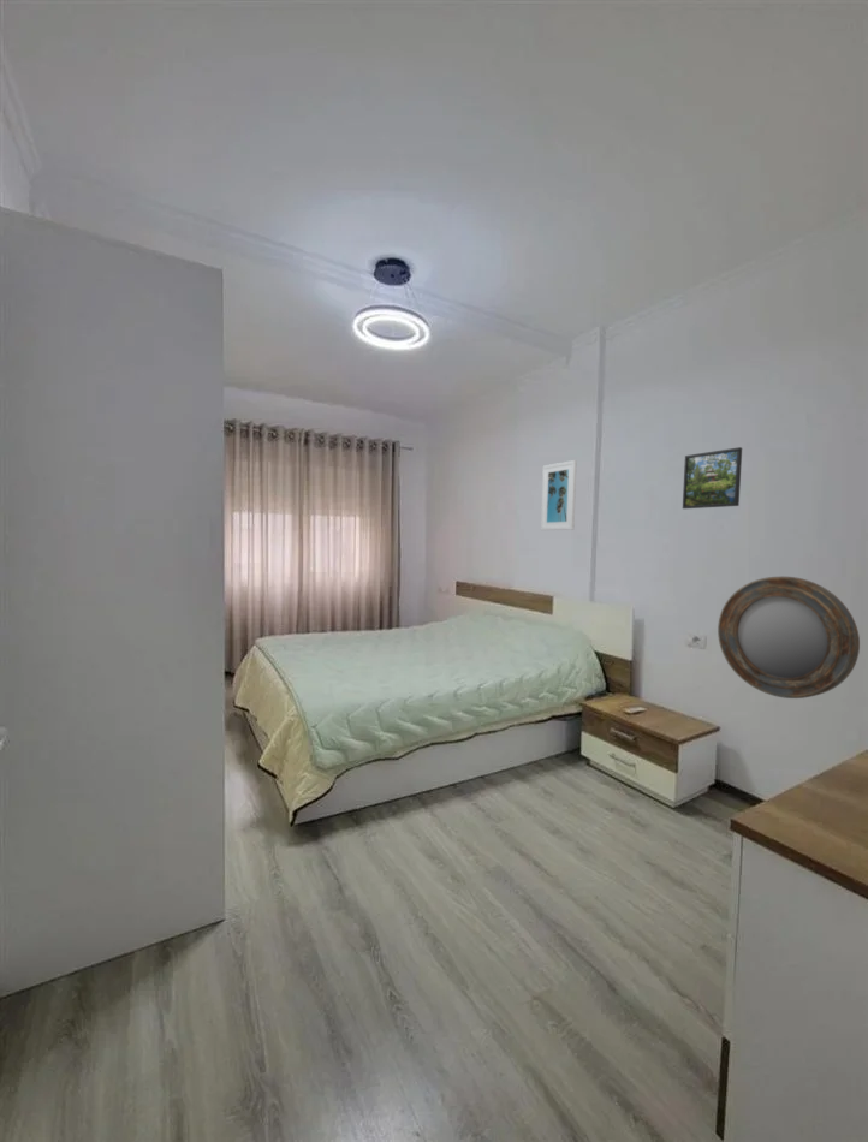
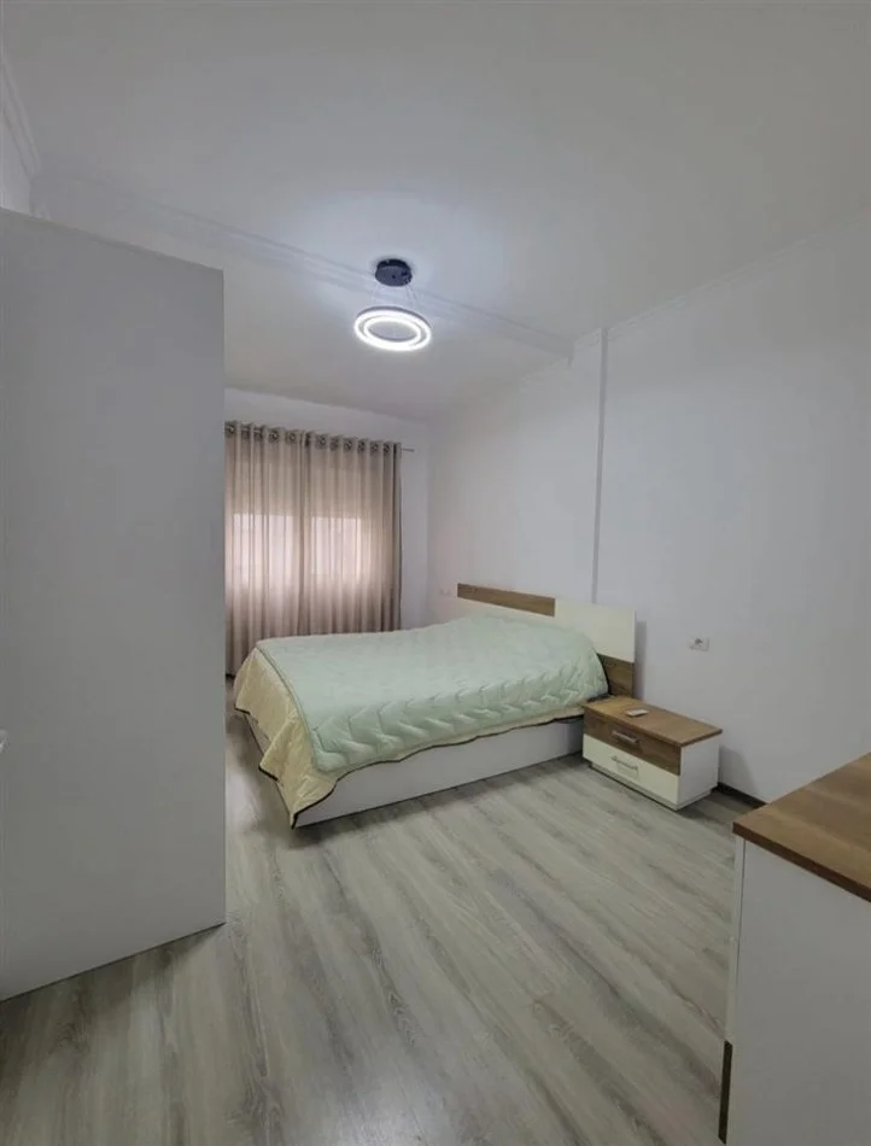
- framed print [682,446,743,510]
- home mirror [717,576,861,700]
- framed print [540,459,578,531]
